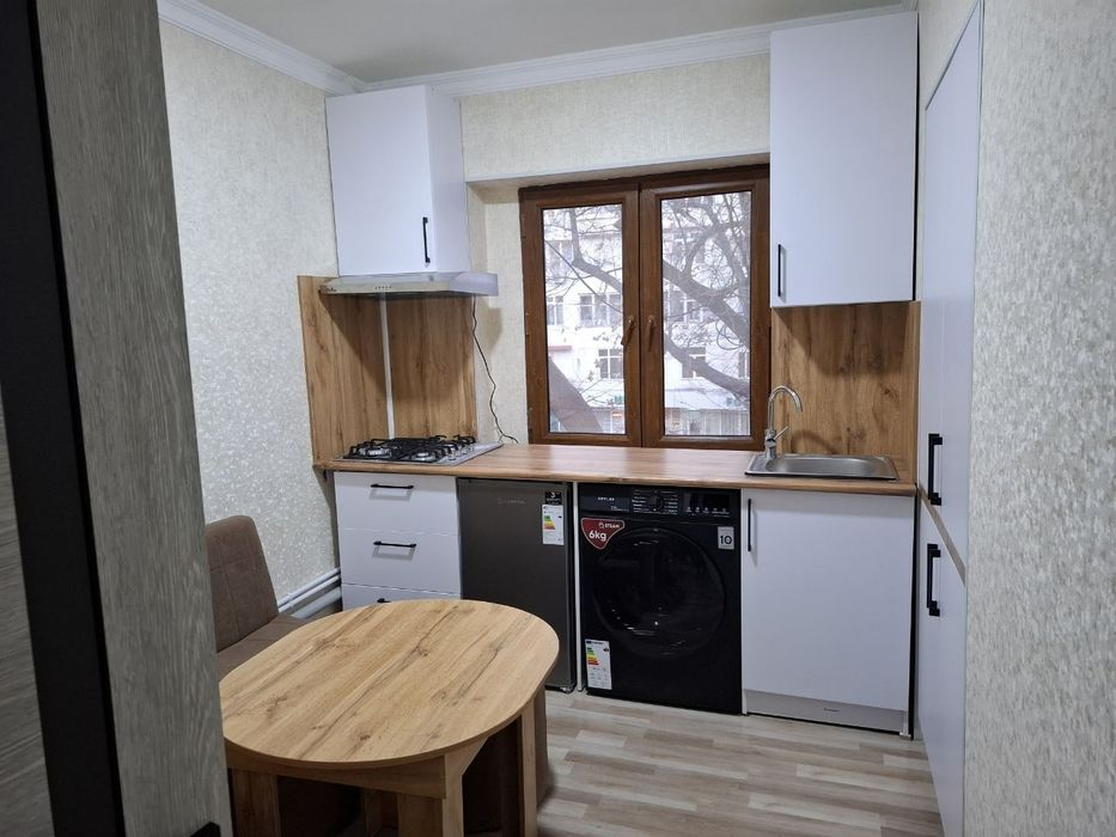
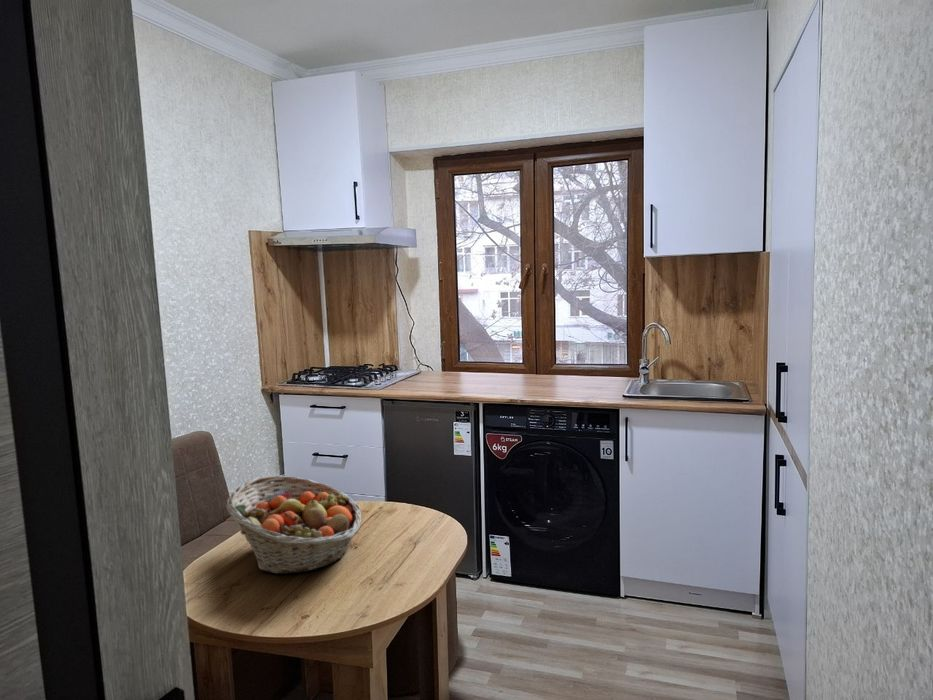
+ fruit basket [226,475,363,575]
